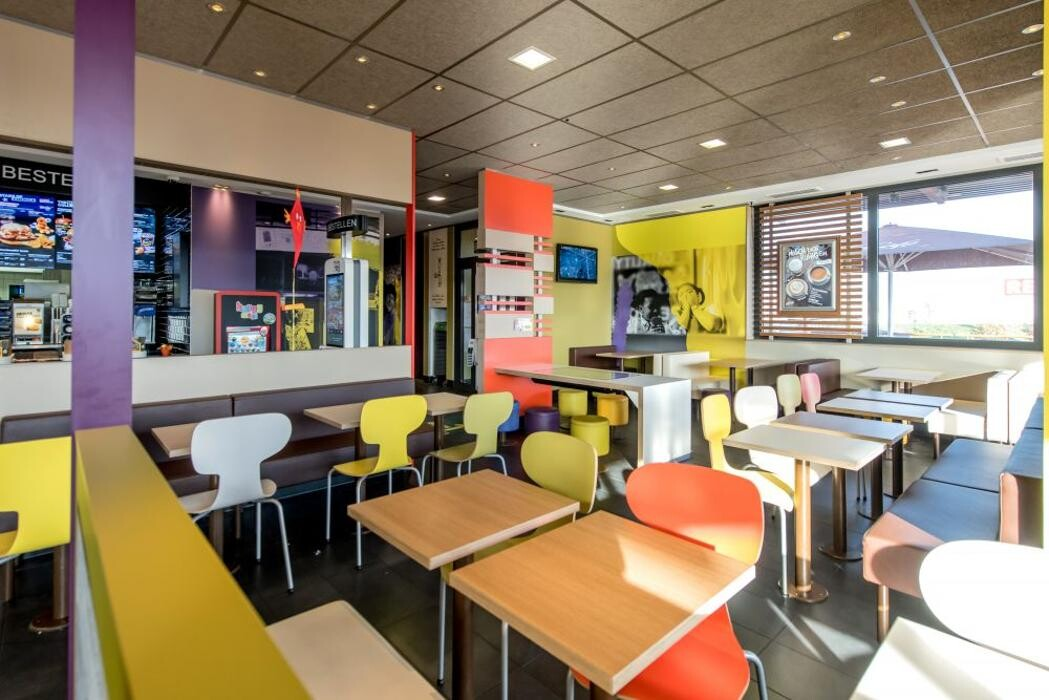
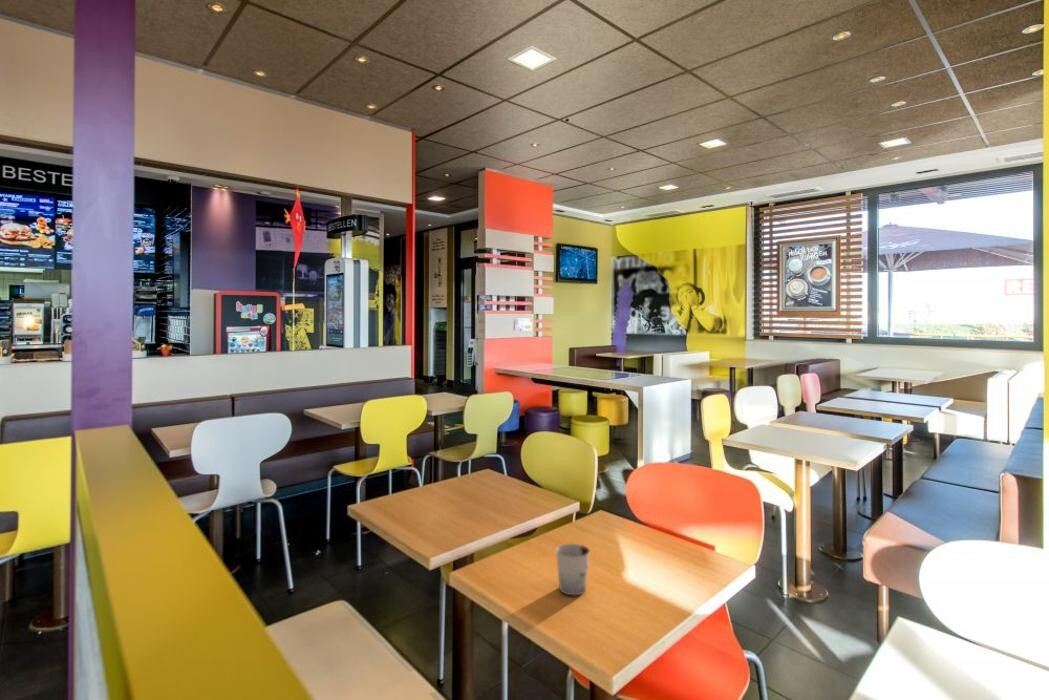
+ cup [555,543,591,596]
